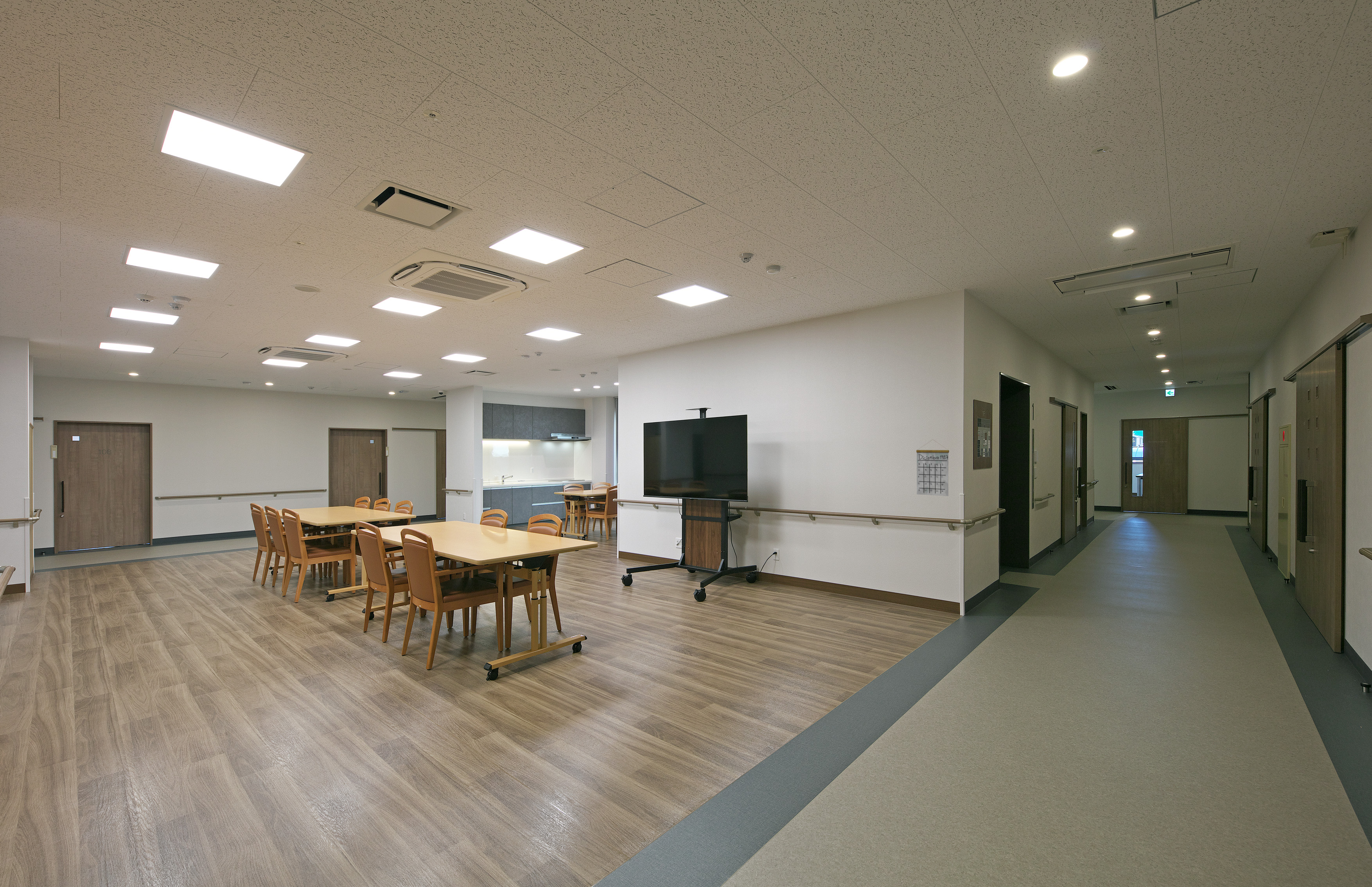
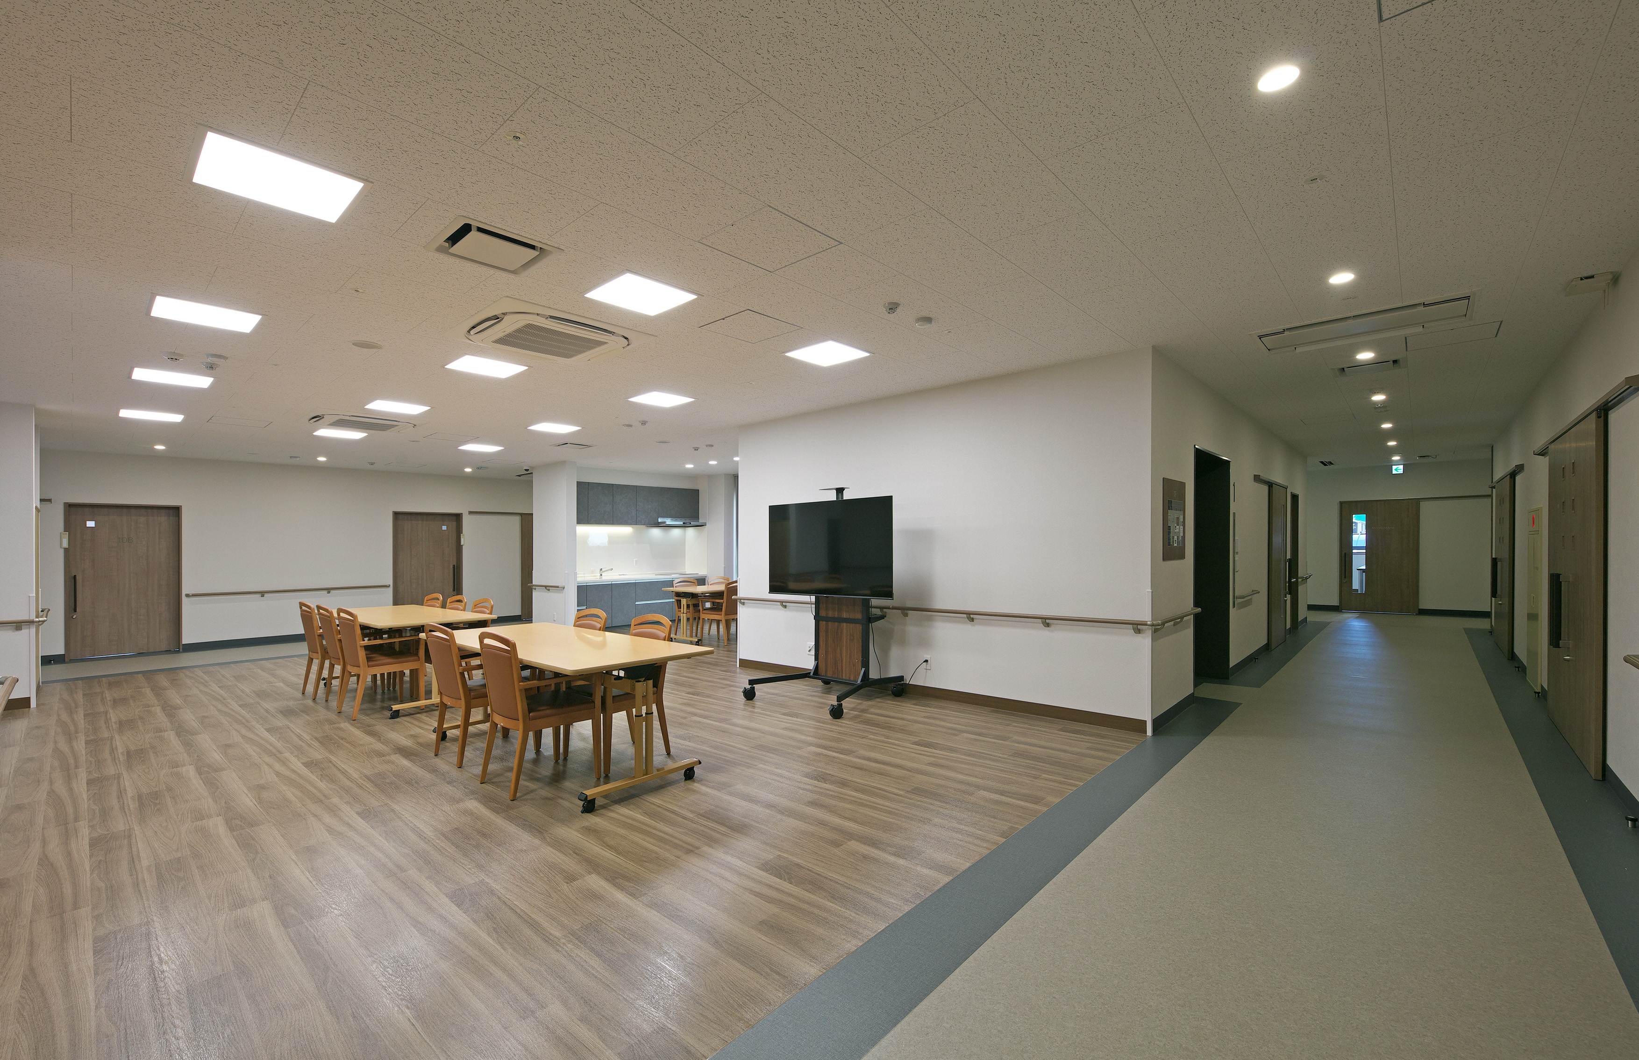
- calendar [916,439,950,496]
